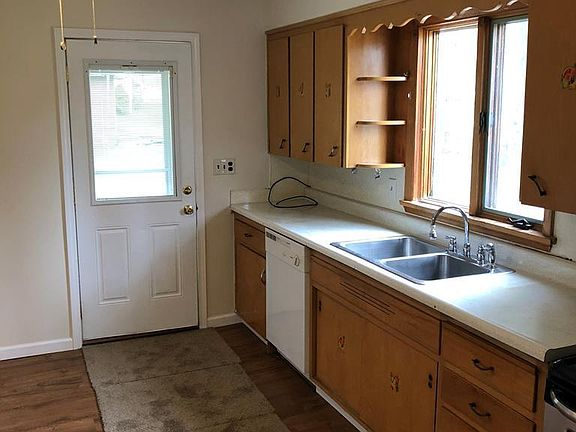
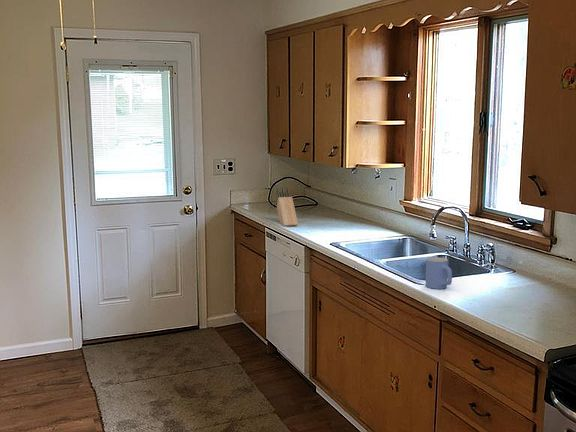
+ mug [424,256,453,290]
+ knife block [276,186,299,227]
